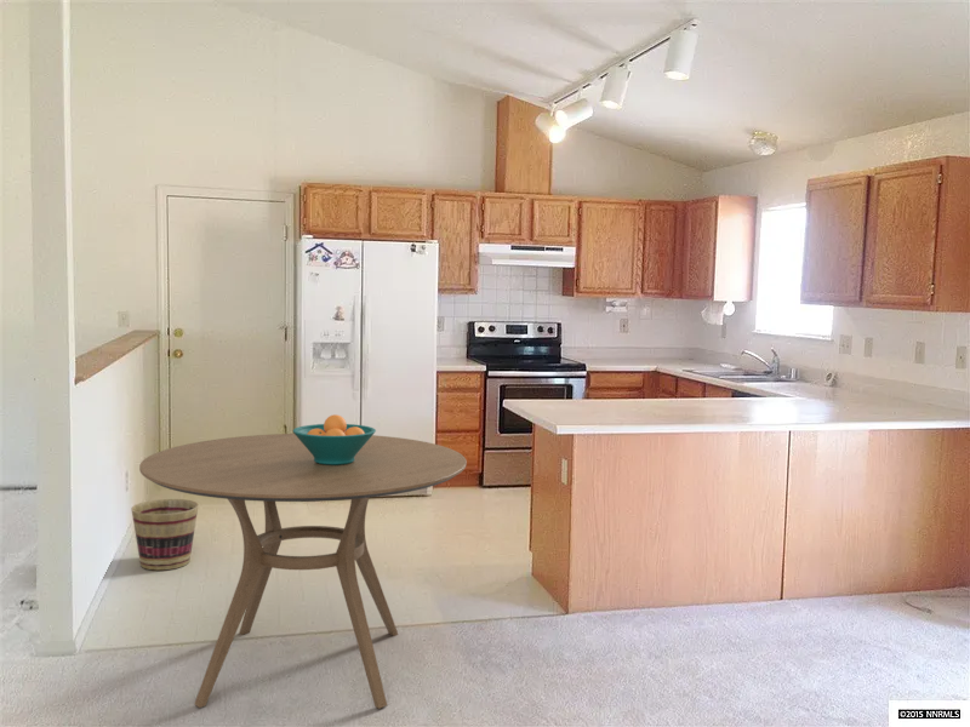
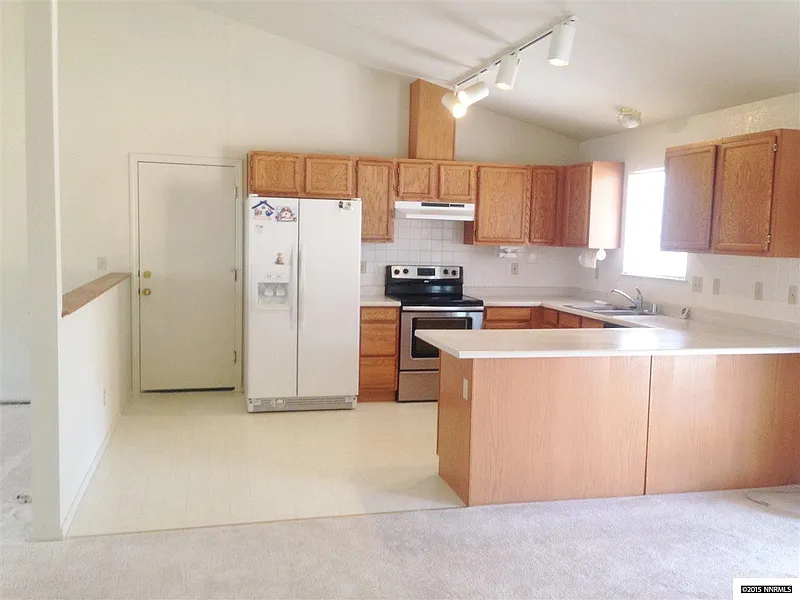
- fruit bowl [292,413,377,465]
- dining table [138,433,468,710]
- basket [130,498,199,571]
